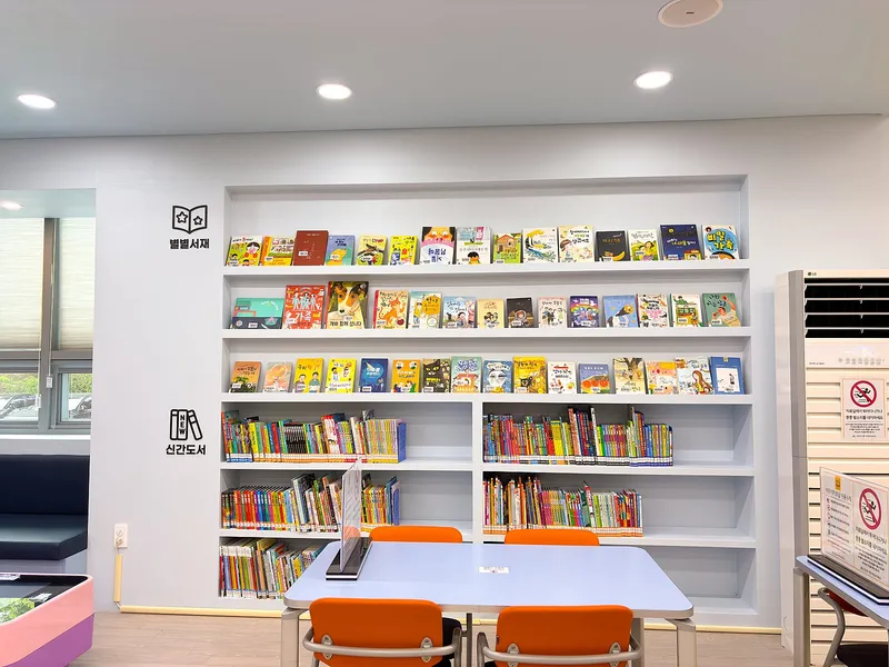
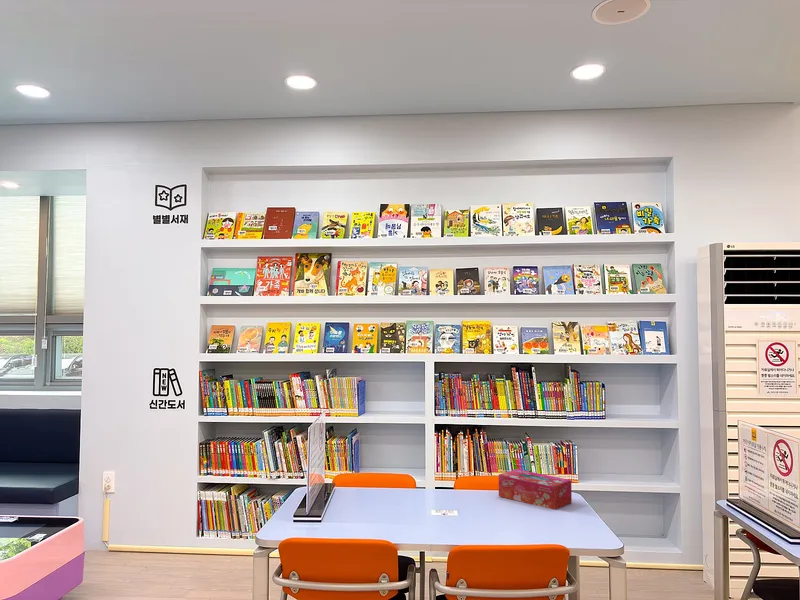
+ tissue box [498,468,573,511]
